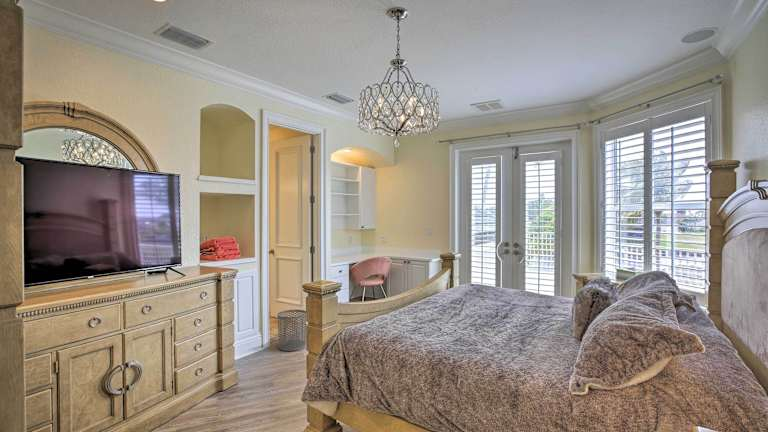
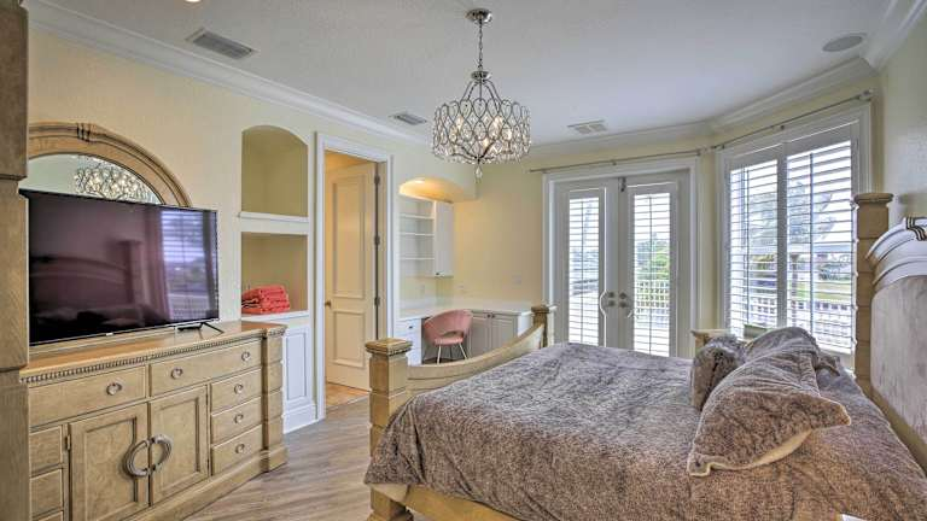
- waste bin [277,309,307,352]
